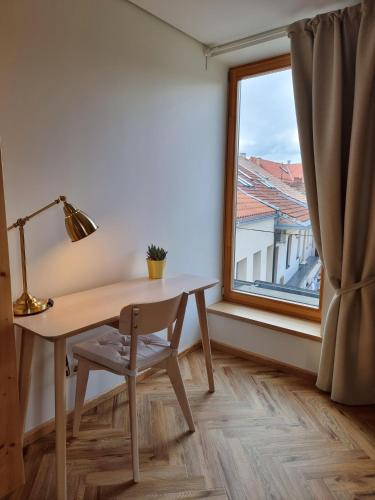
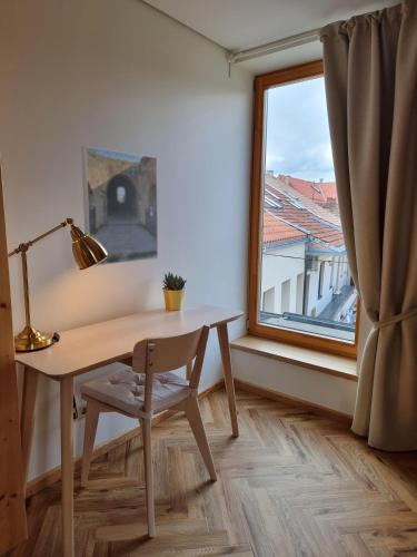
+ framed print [80,145,159,267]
